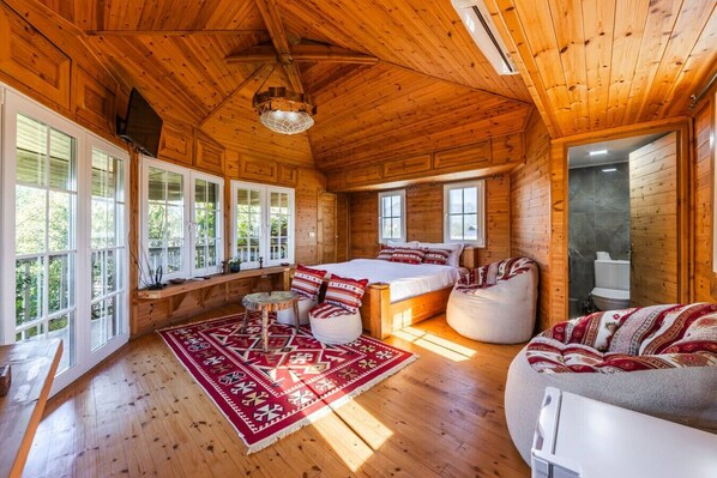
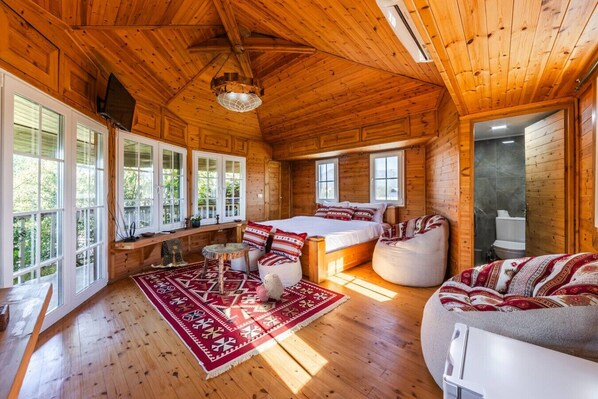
+ plush toy [255,271,285,302]
+ backpack [150,237,188,268]
